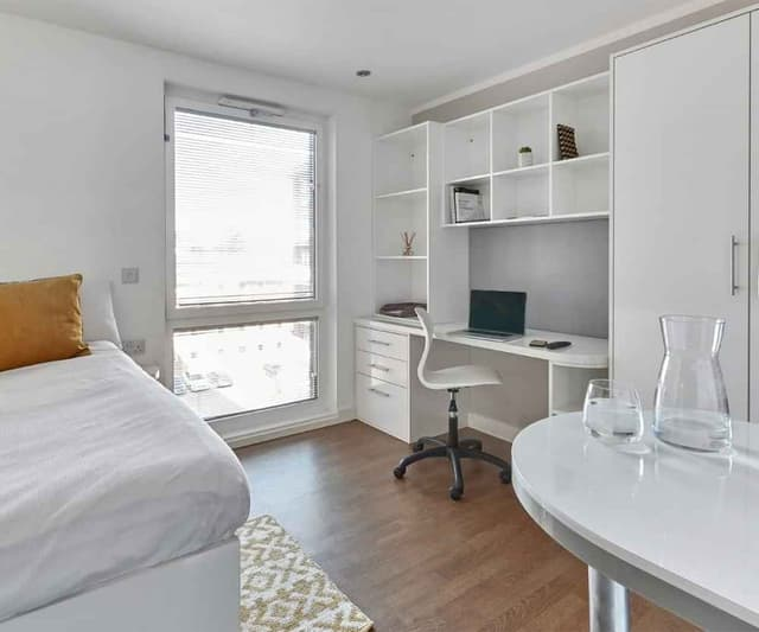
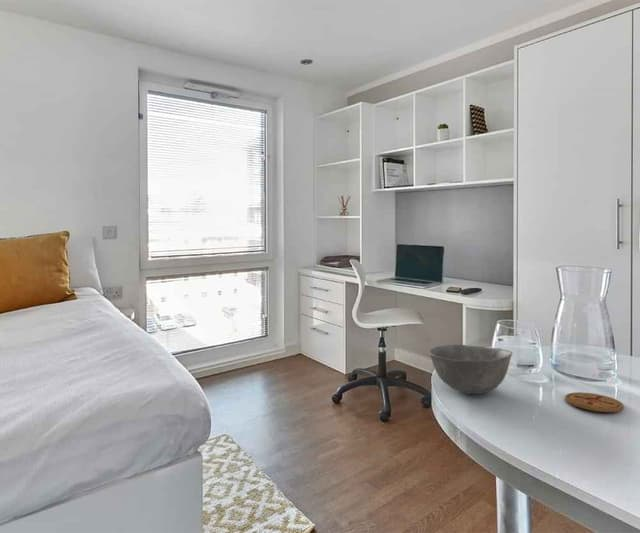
+ bowl [428,344,513,395]
+ coaster [564,391,625,413]
